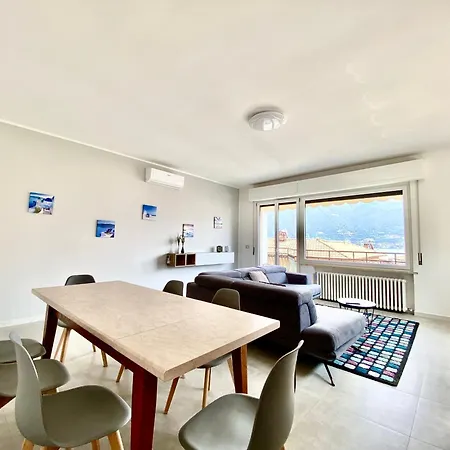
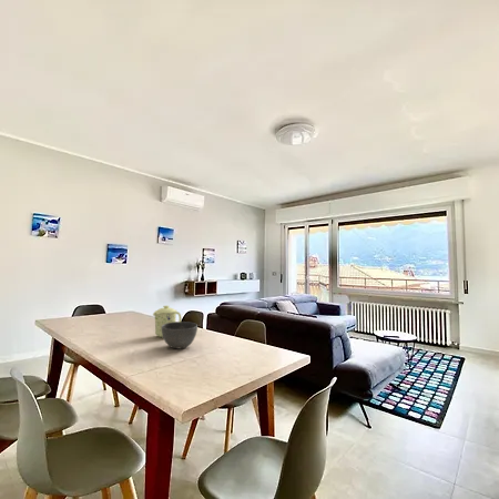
+ bowl [162,320,198,349]
+ mug [152,305,182,338]
